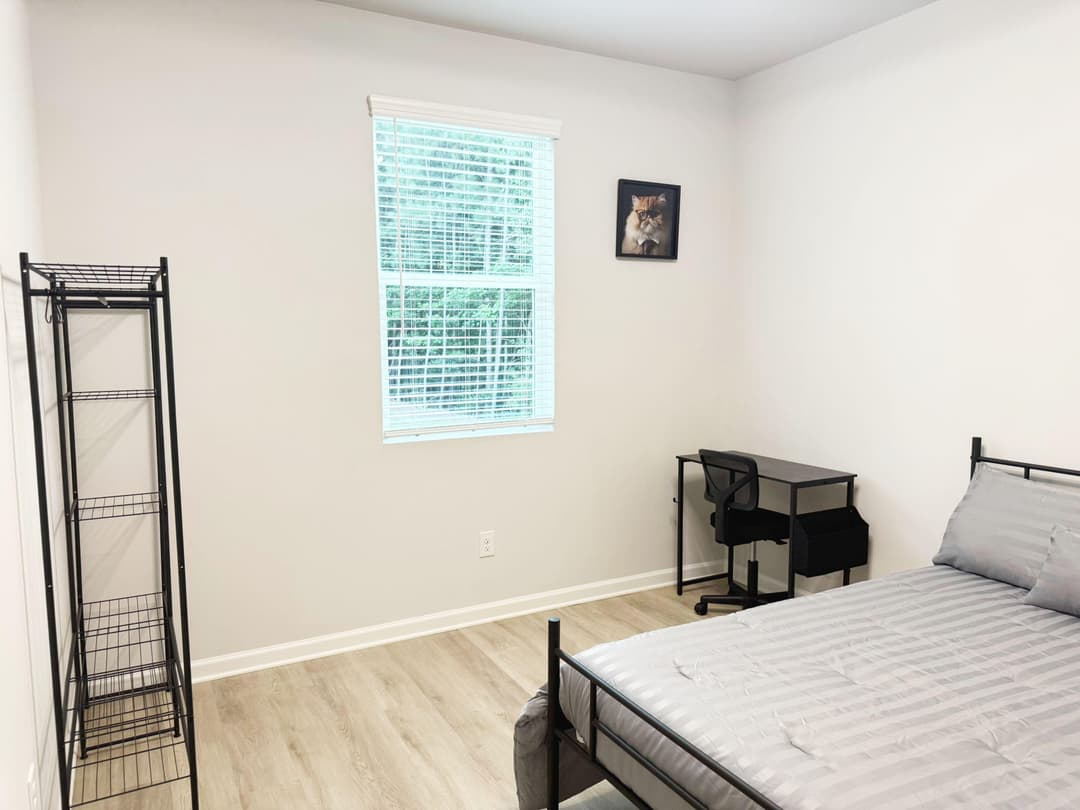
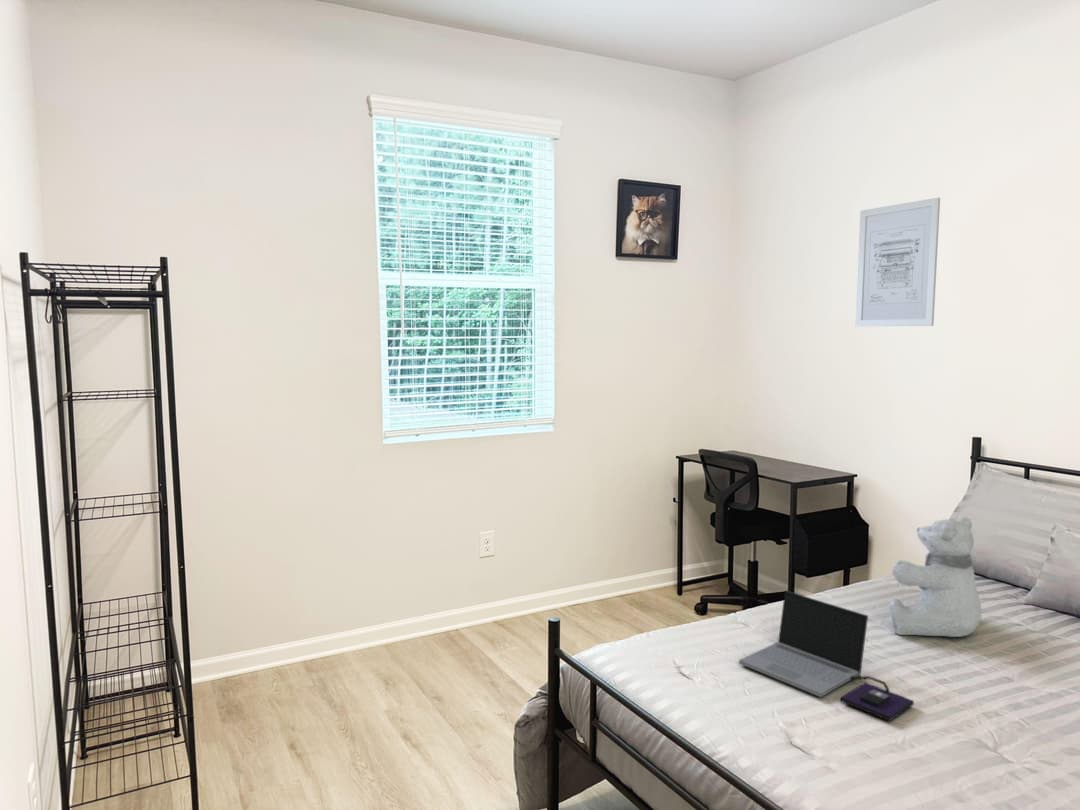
+ laptop computer [738,590,915,722]
+ wall art [854,196,941,328]
+ teddy bear [888,516,983,638]
